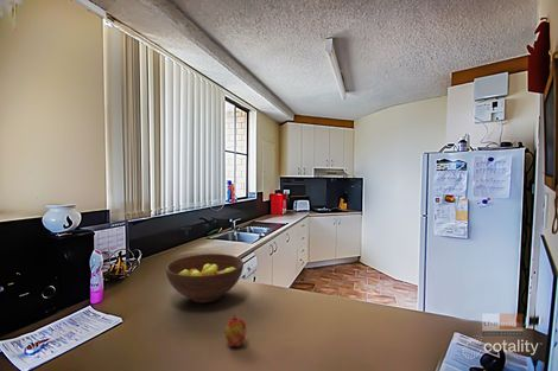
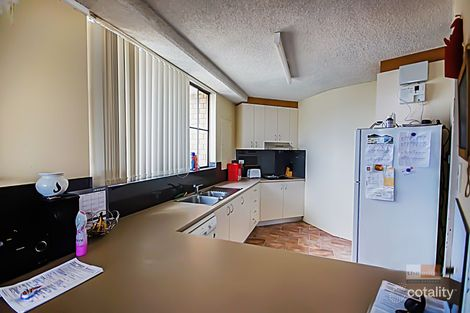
- apple [224,314,247,347]
- fruit bowl [165,252,245,303]
